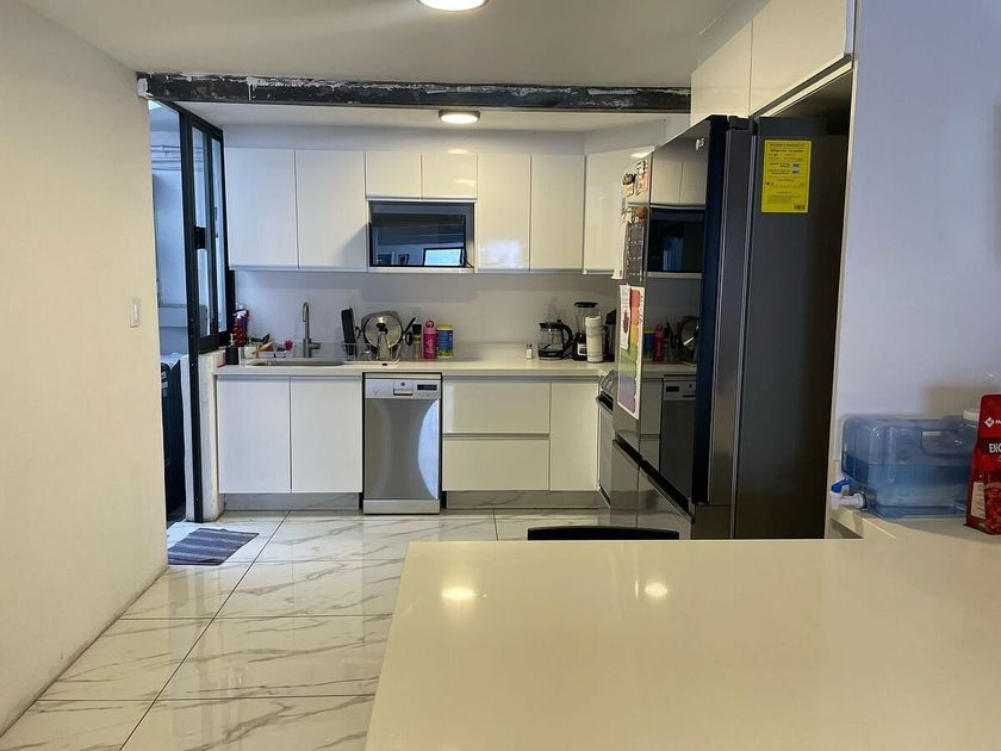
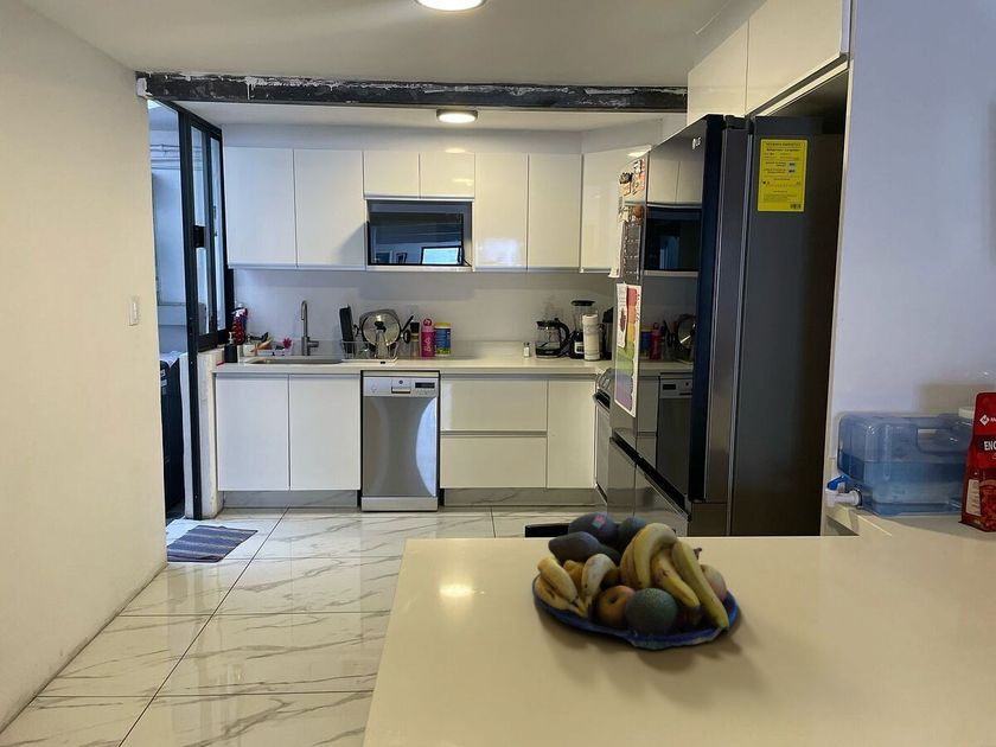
+ fruit bowl [531,511,739,651]
